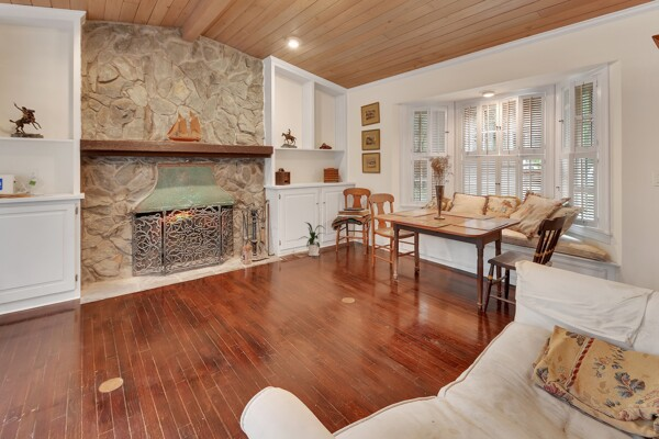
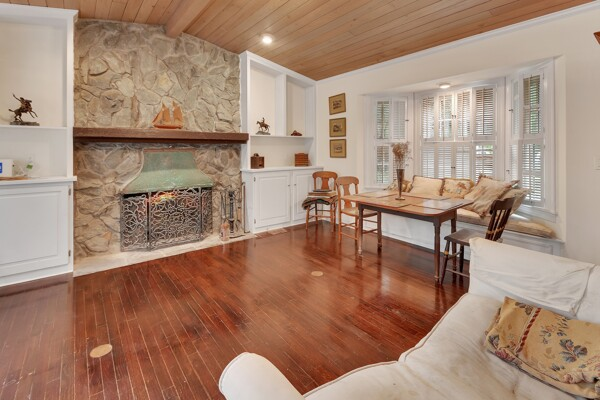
- house plant [297,222,325,257]
